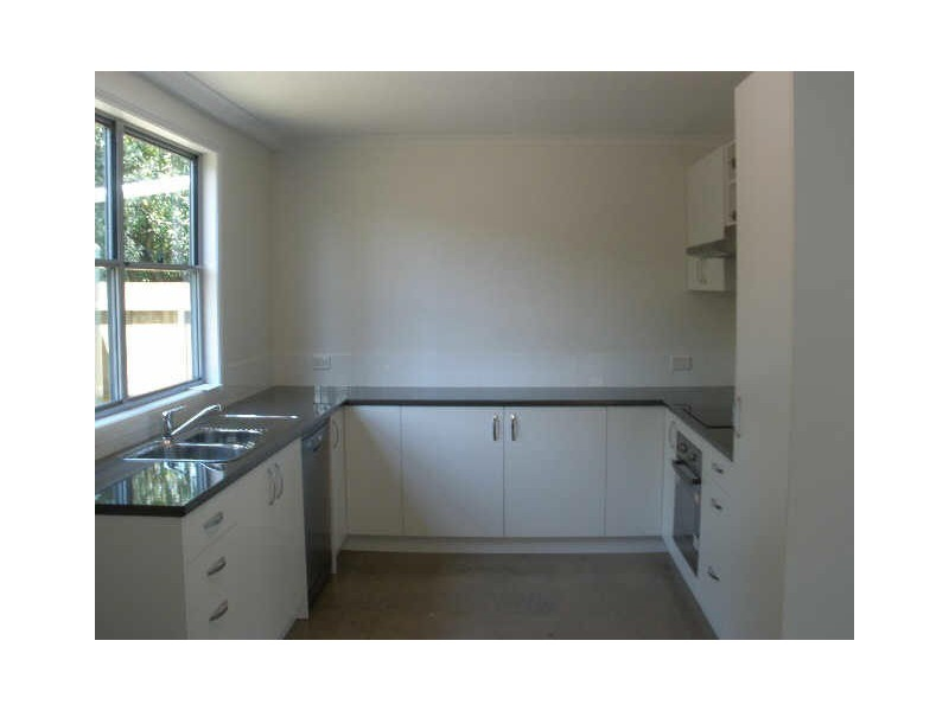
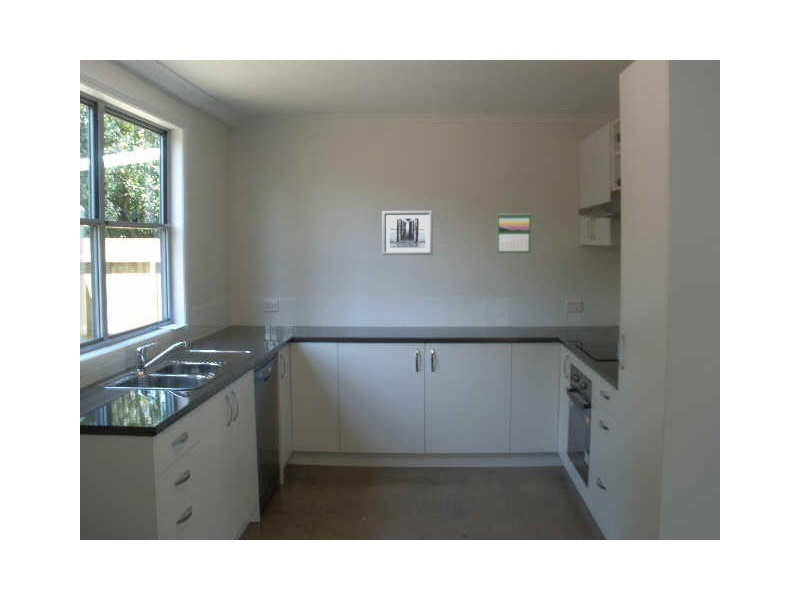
+ wall art [381,210,434,256]
+ calendar [496,212,532,254]
